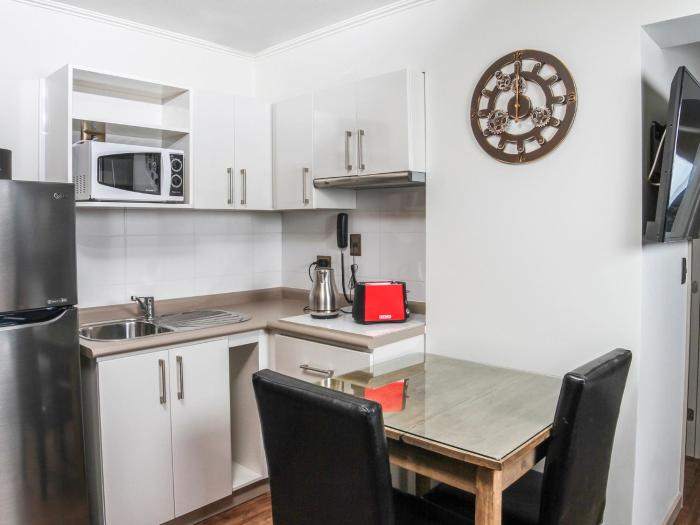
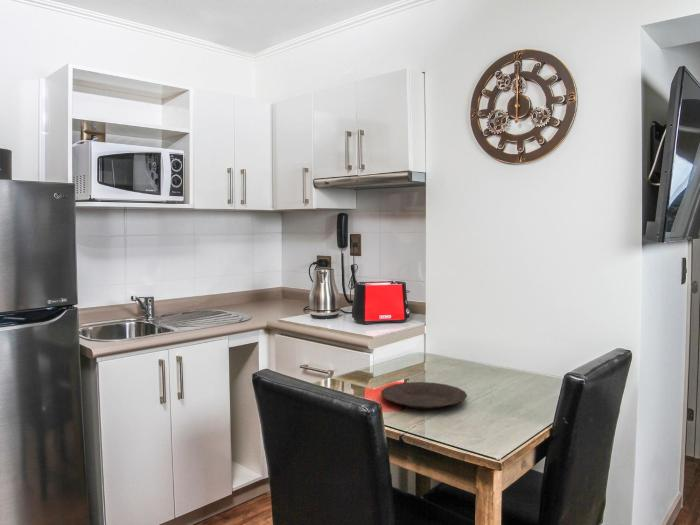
+ plate [380,381,468,410]
